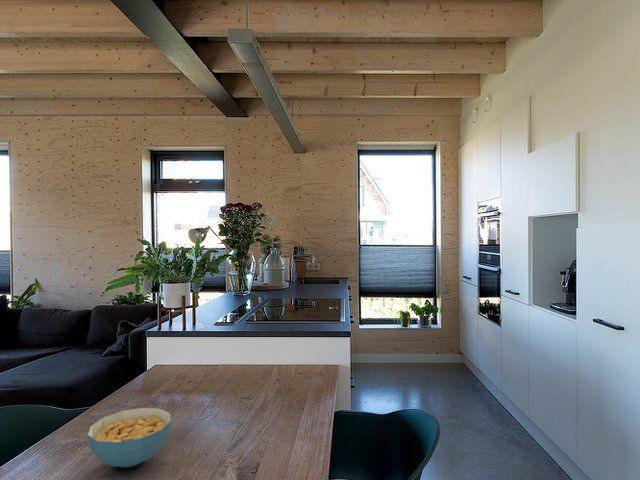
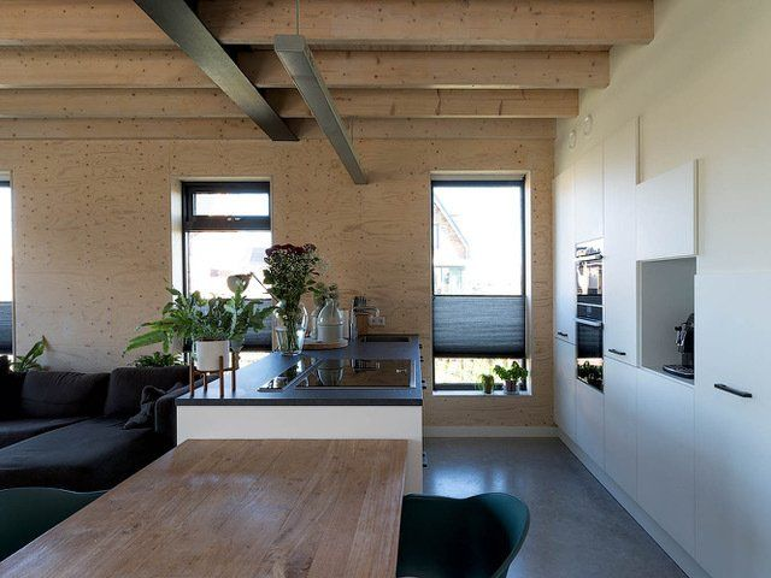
- cereal bowl [86,407,172,468]
